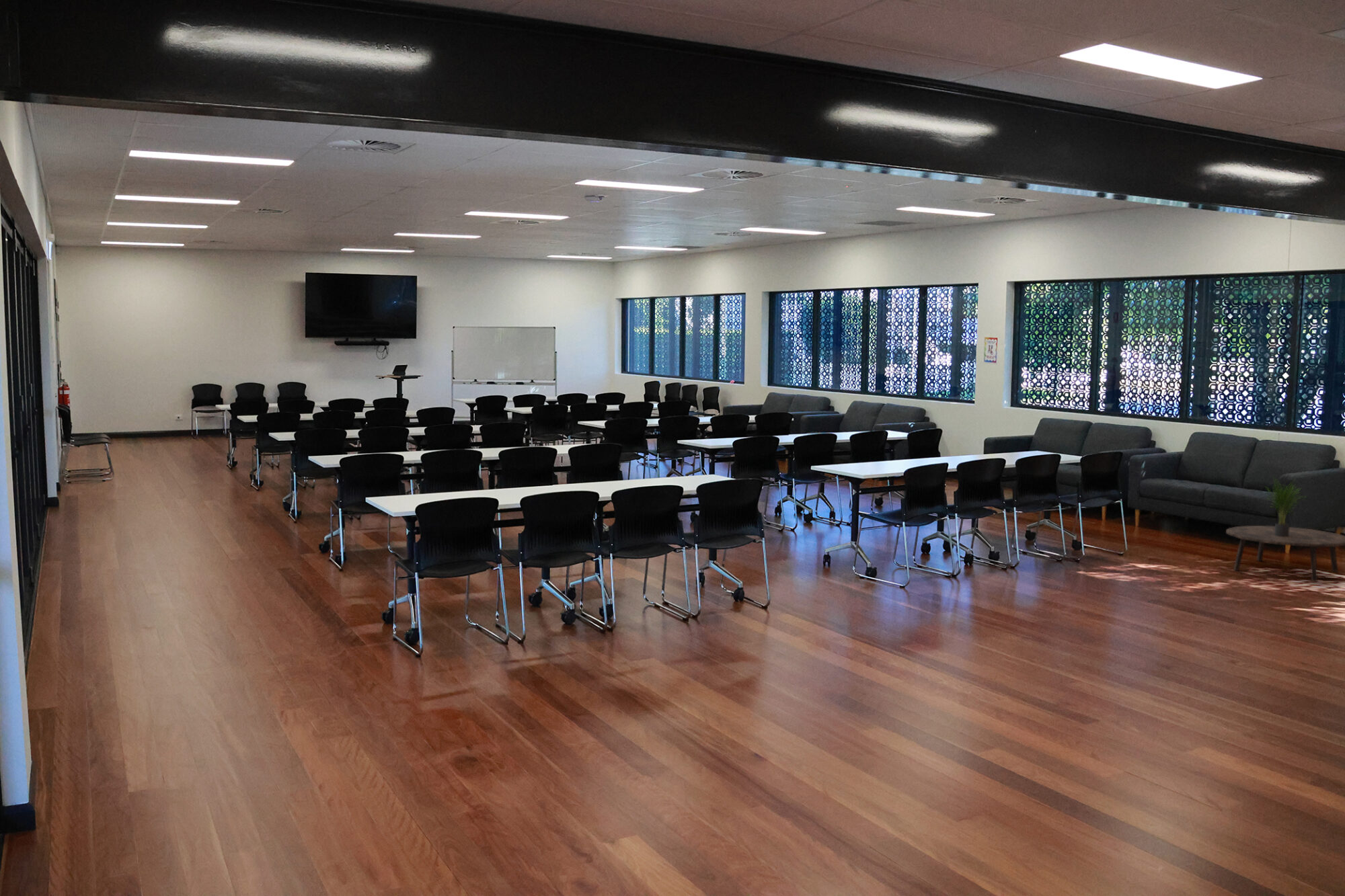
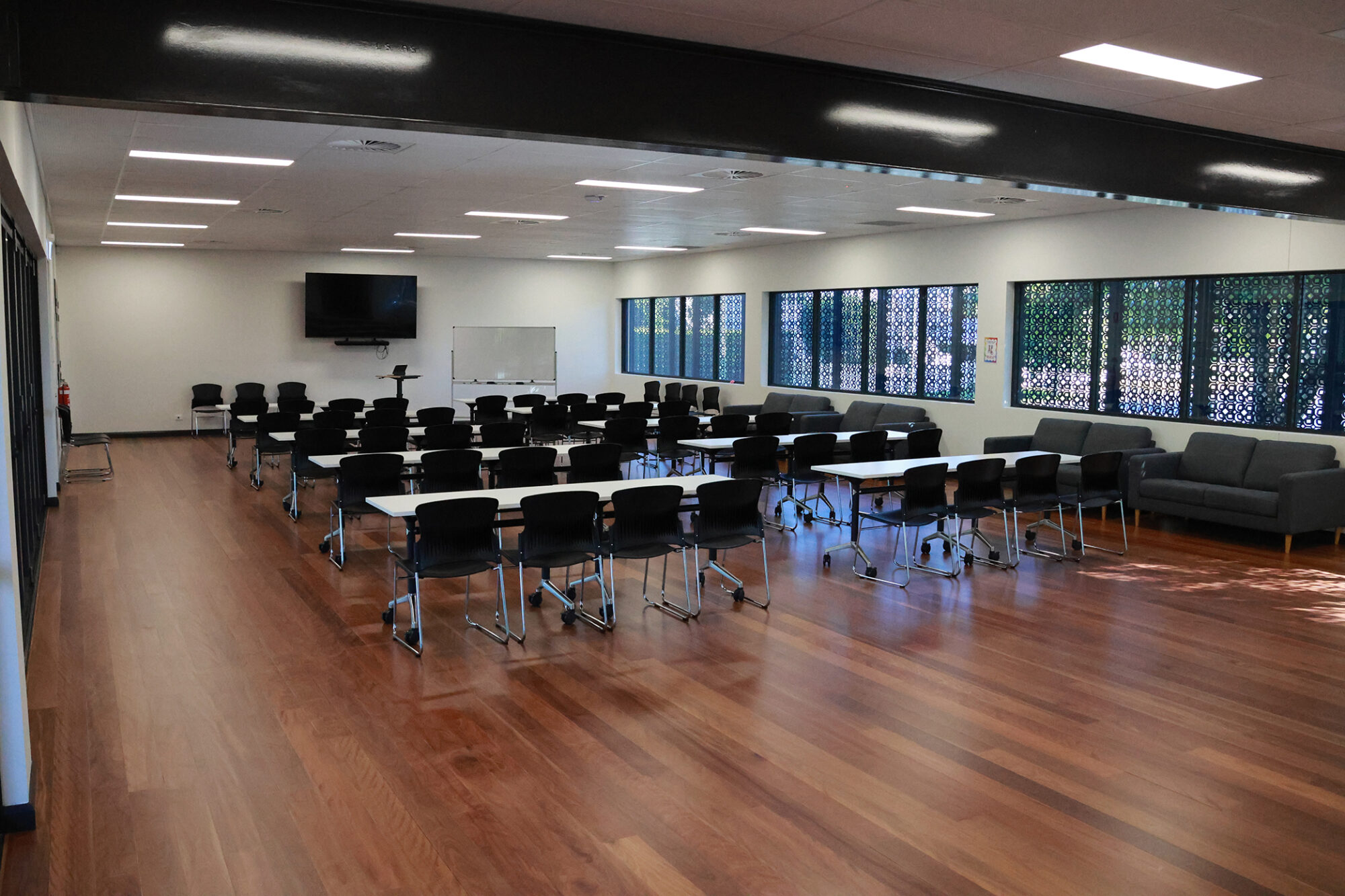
- potted plant [1263,476,1306,536]
- coffee table [1225,525,1345,583]
